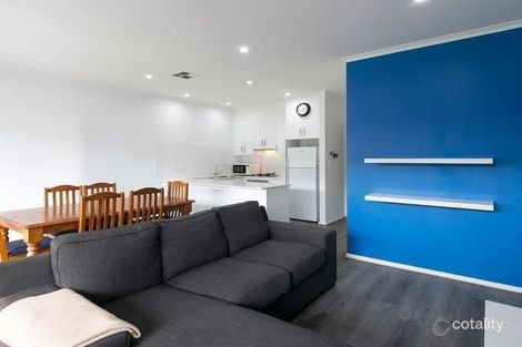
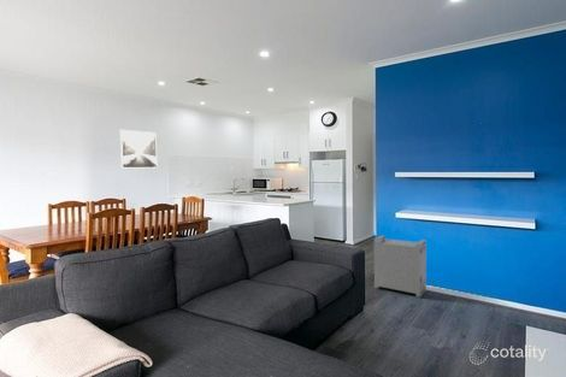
+ storage bin [373,235,428,299]
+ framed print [119,129,158,169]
